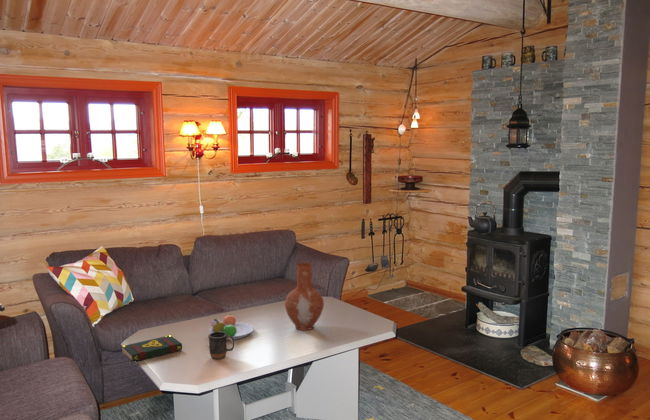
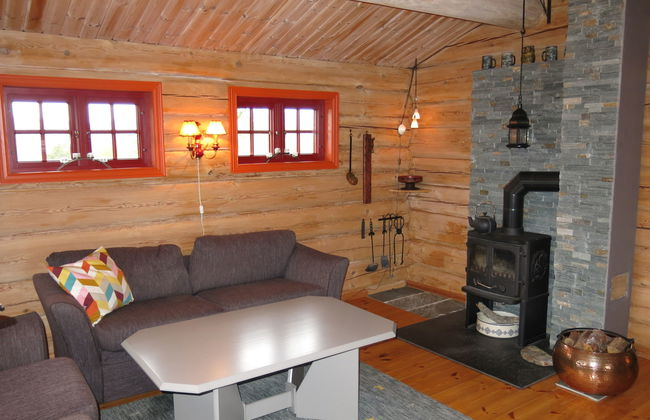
- vase [284,262,325,331]
- mug [207,331,235,360]
- fruit bowl [208,313,254,341]
- book [121,334,183,363]
